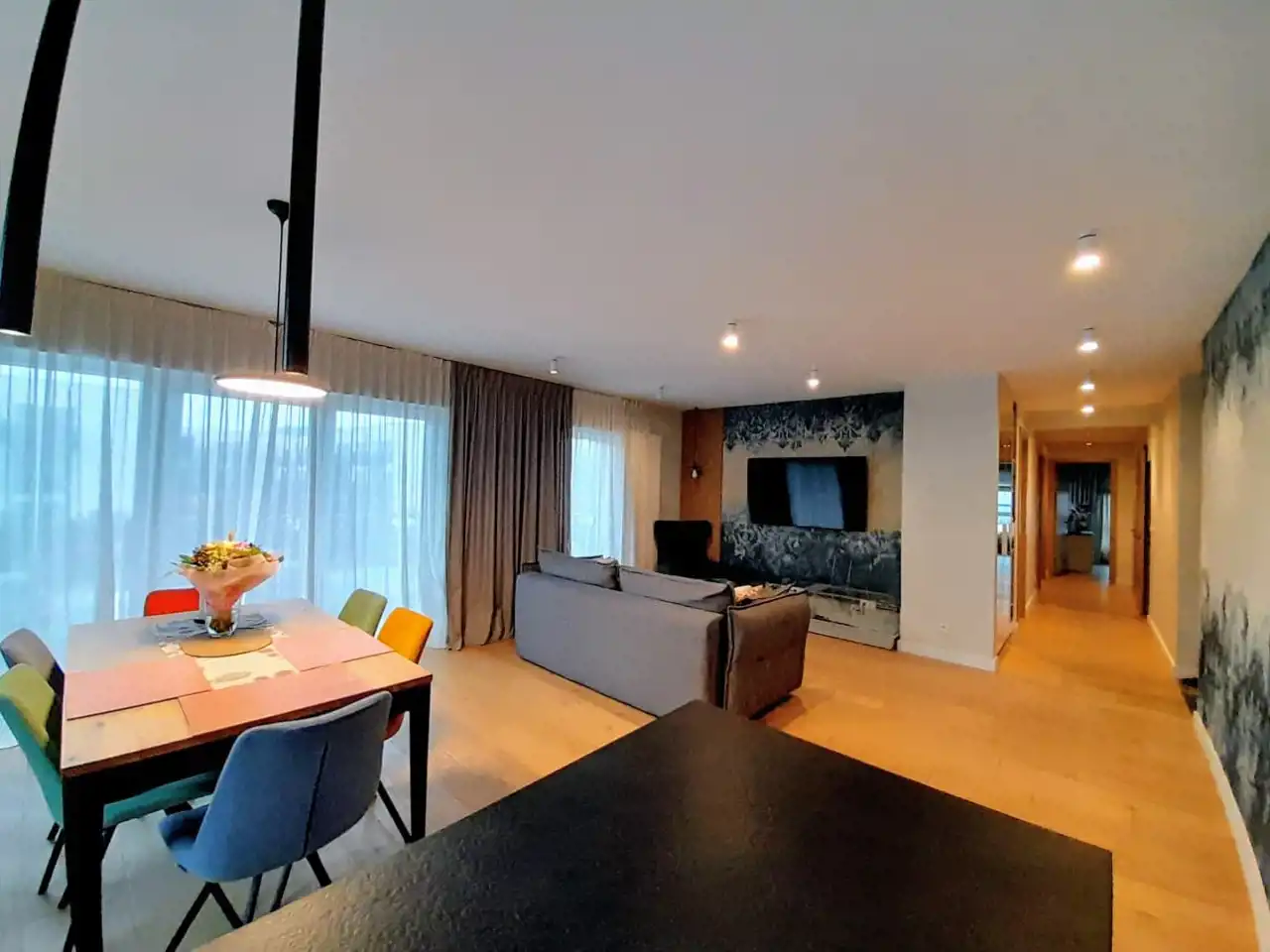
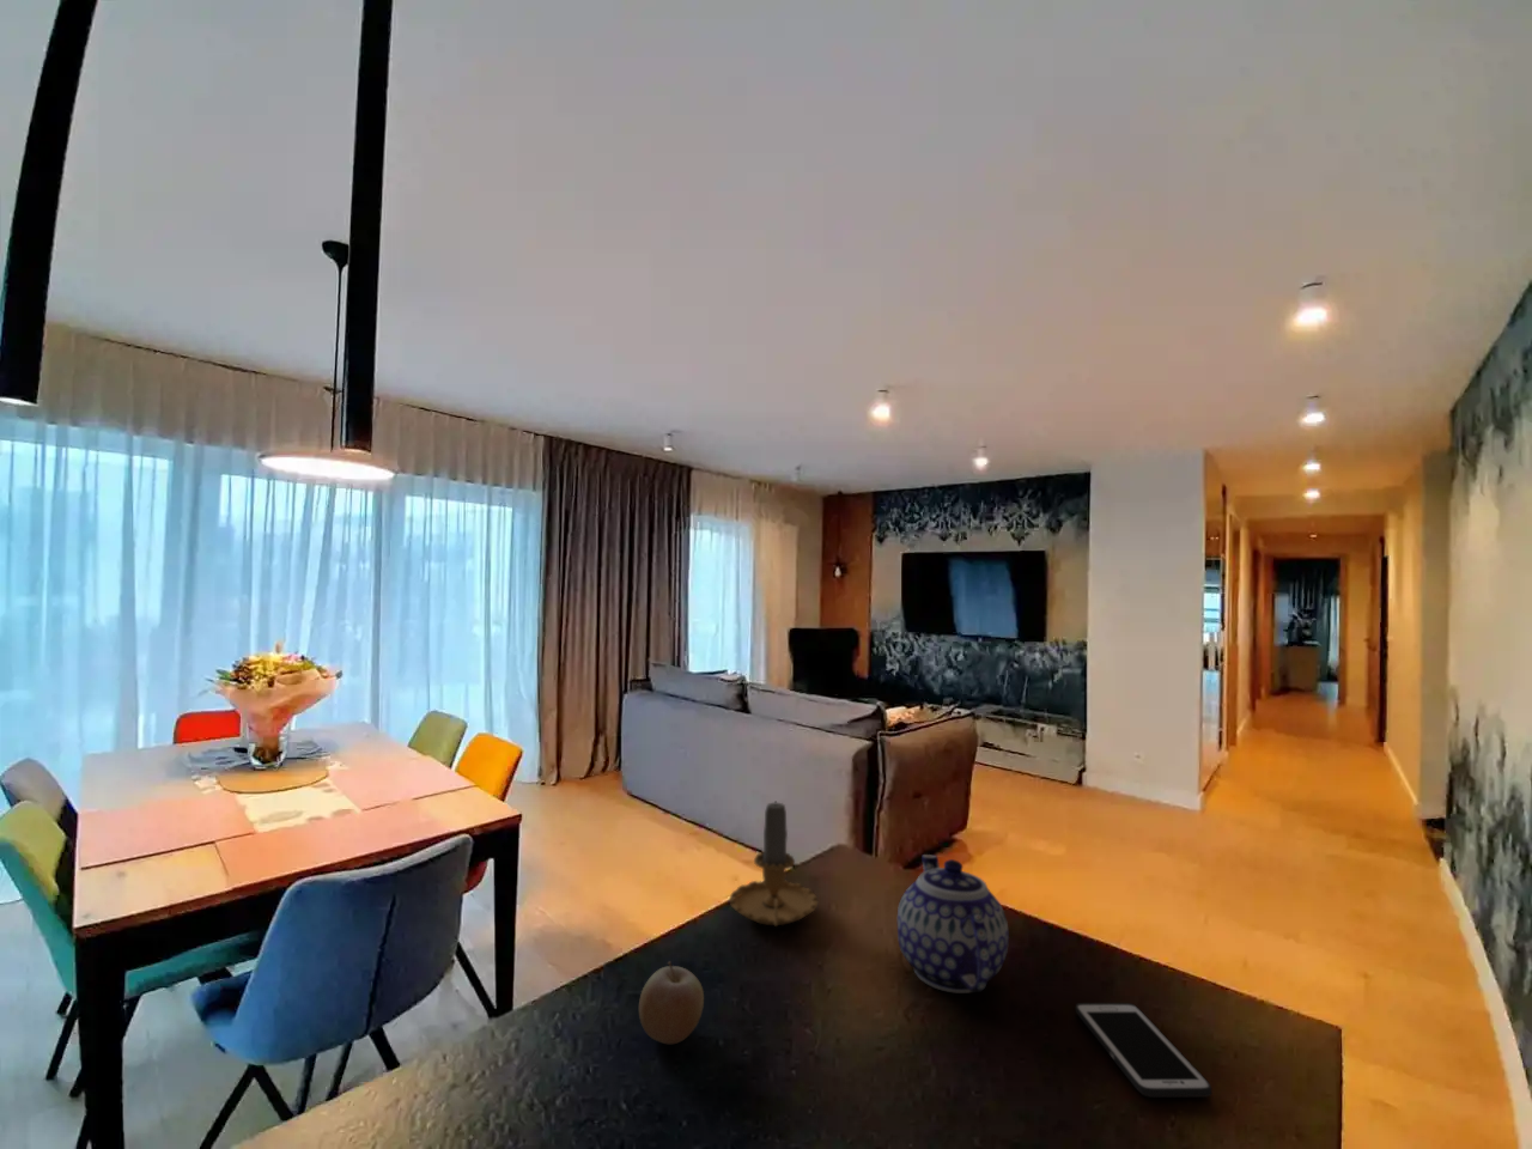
+ teapot [896,853,1010,995]
+ cell phone [1075,1002,1212,1098]
+ candle [729,801,819,928]
+ fruit [638,960,704,1045]
